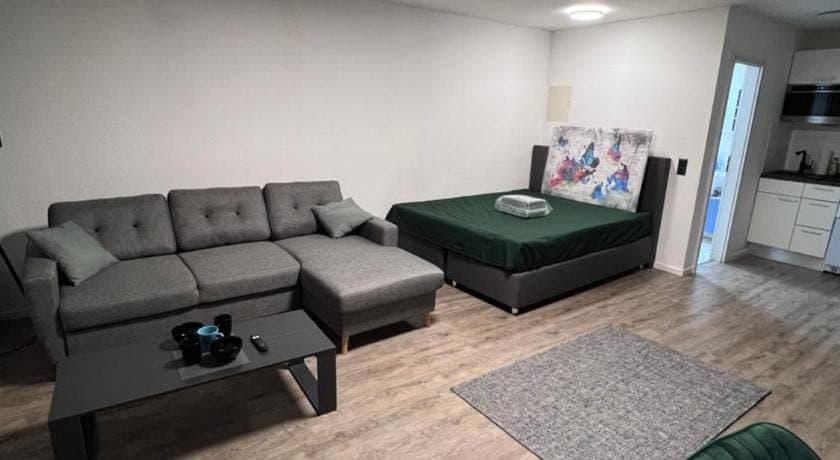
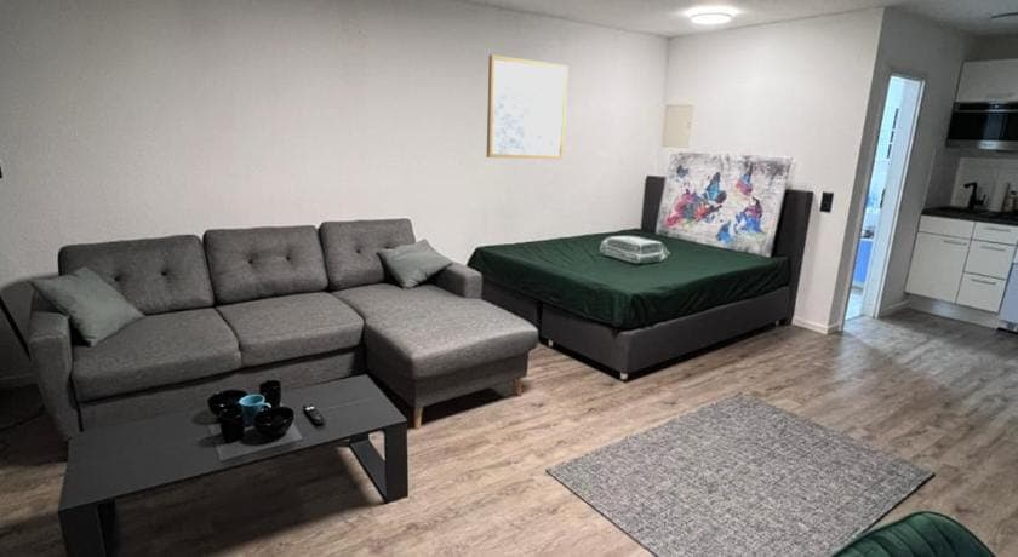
+ wall art [486,53,570,160]
